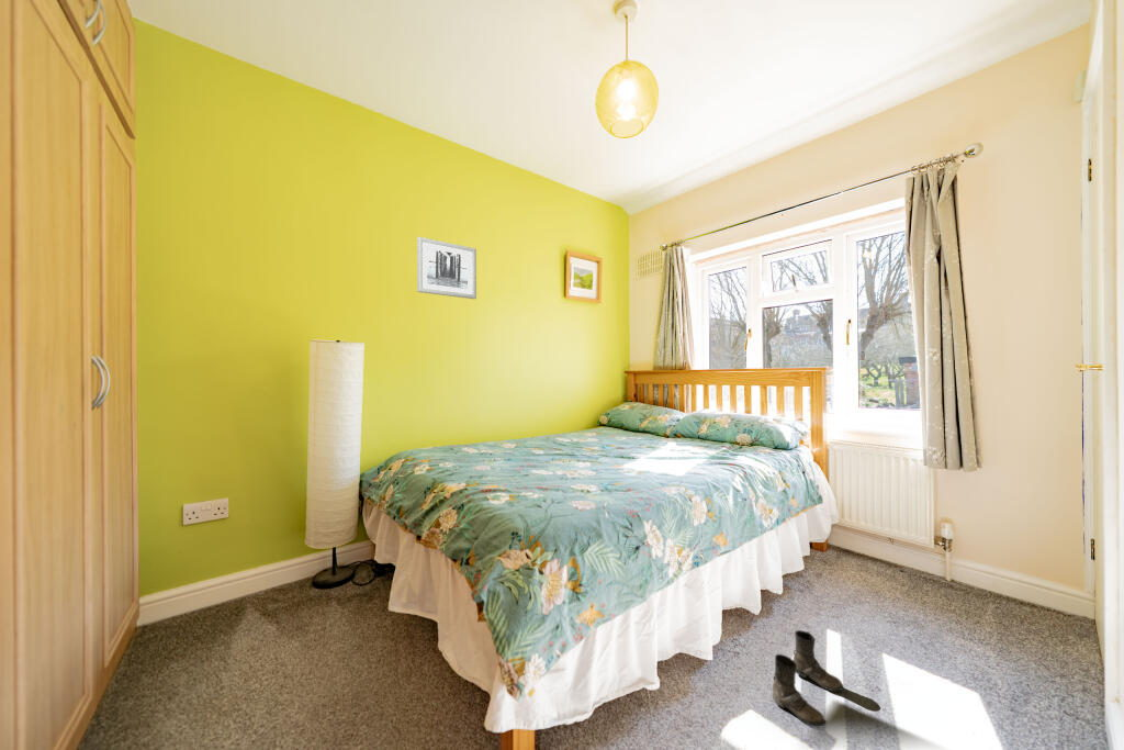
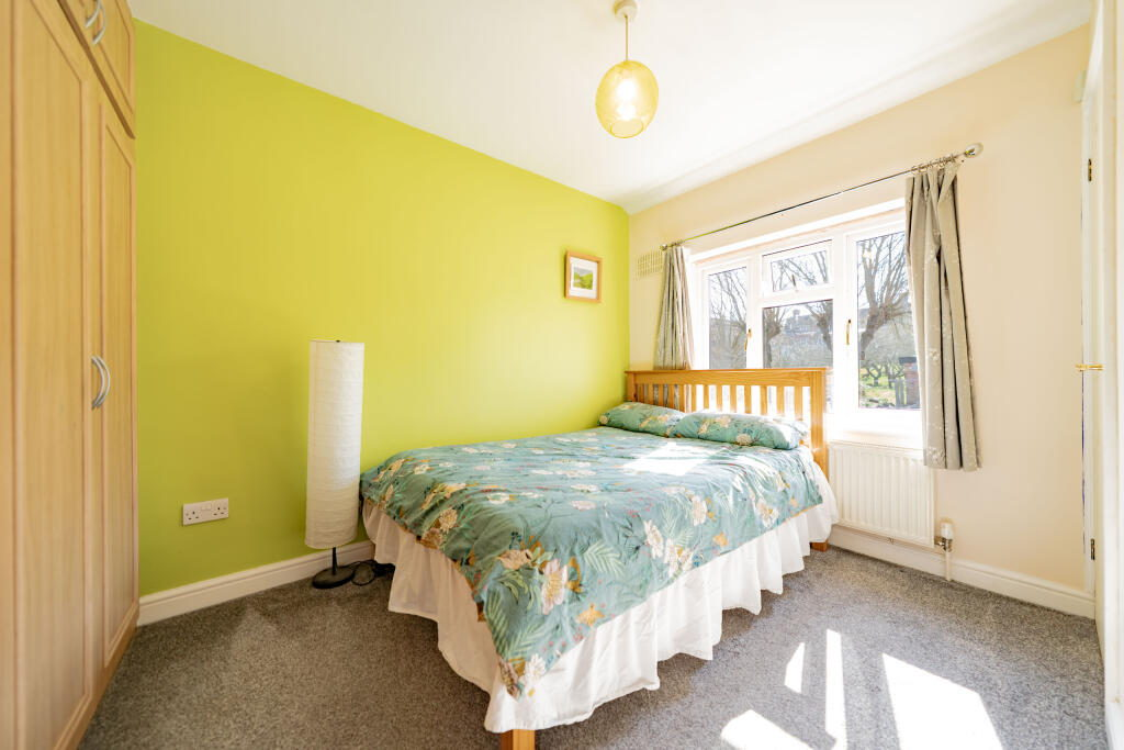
- wall art [416,236,477,300]
- boots [772,629,845,727]
